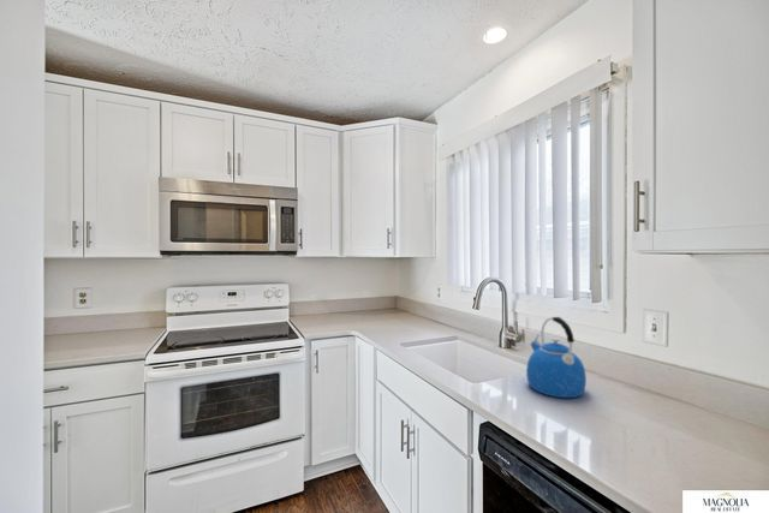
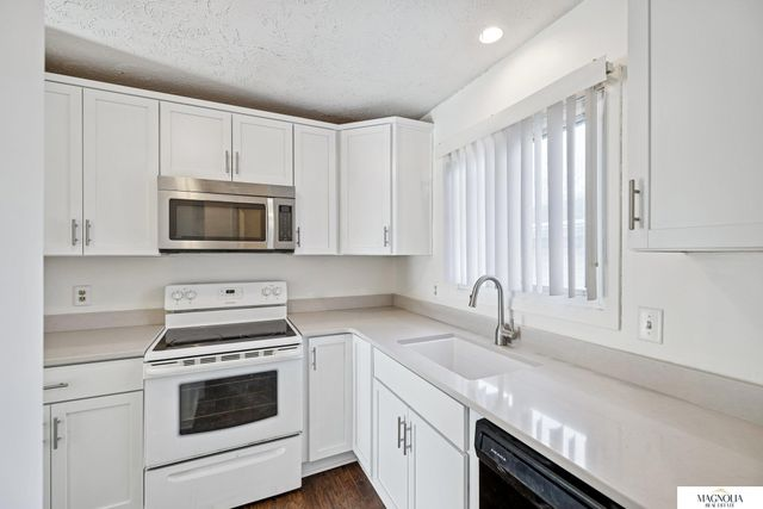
- kettle [525,316,588,399]
